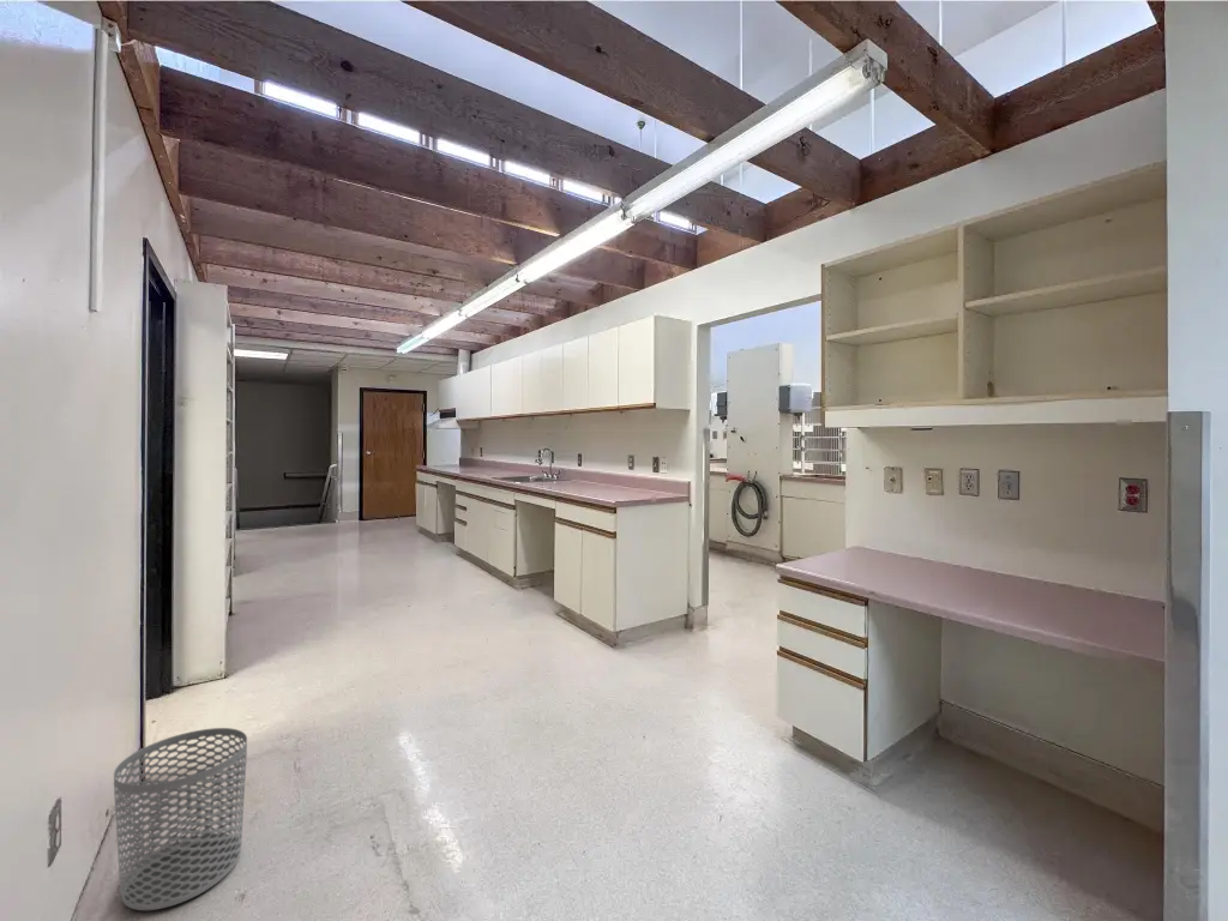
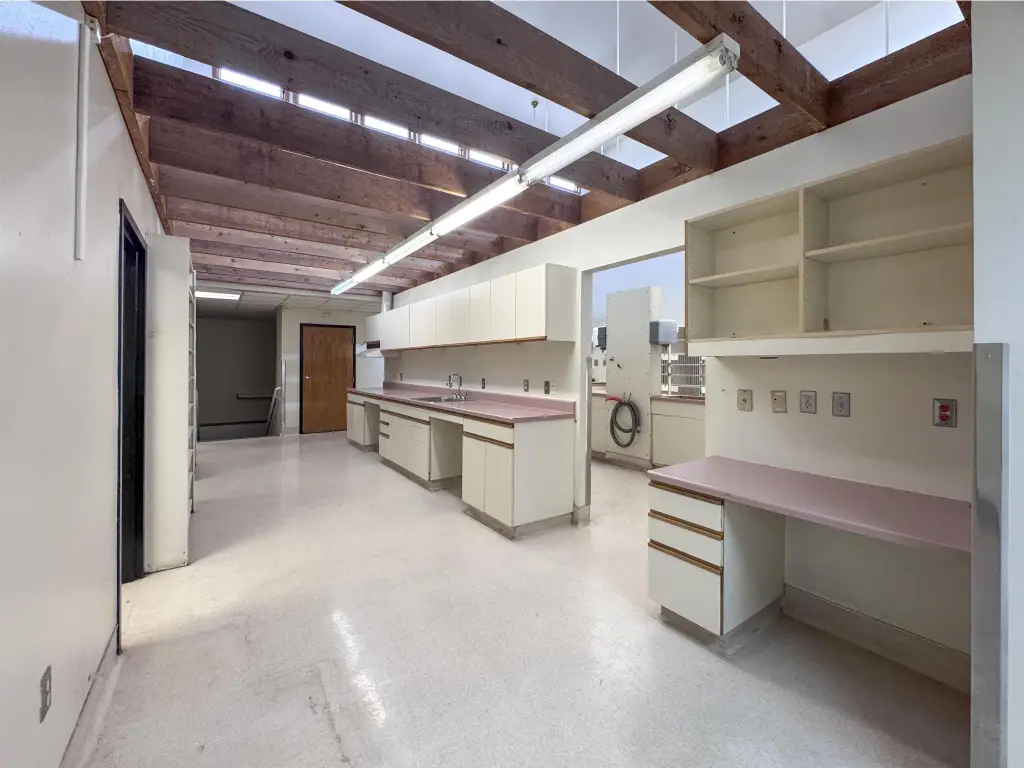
- waste bin [113,727,248,911]
